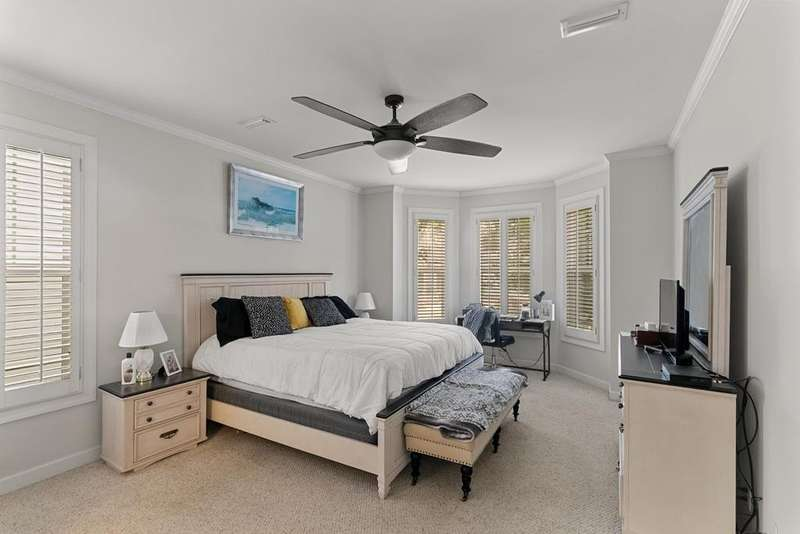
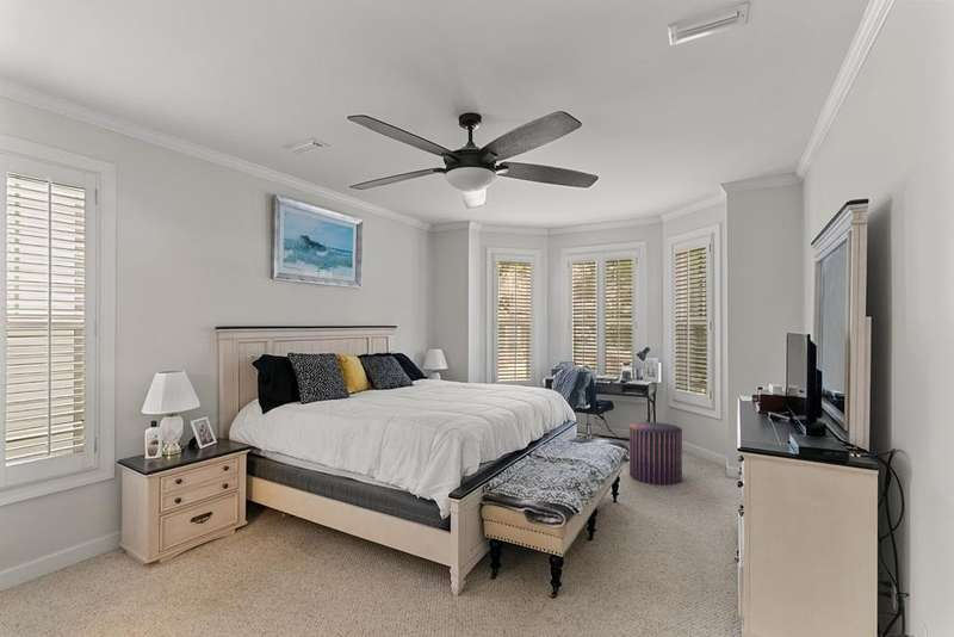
+ pouf [628,421,683,487]
